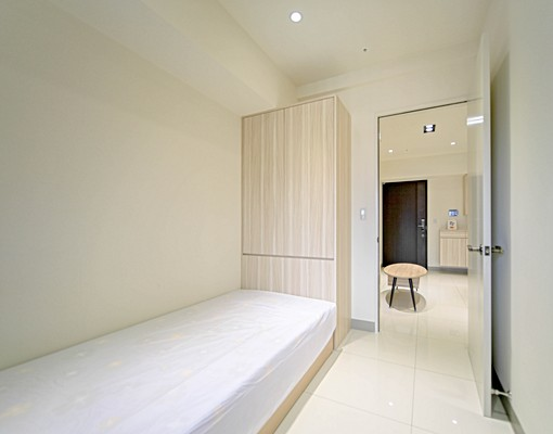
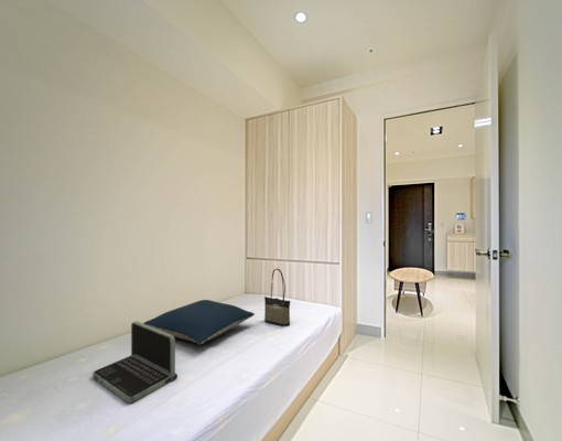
+ pillow [142,299,256,345]
+ laptop [91,321,179,404]
+ tote bag [263,268,291,326]
